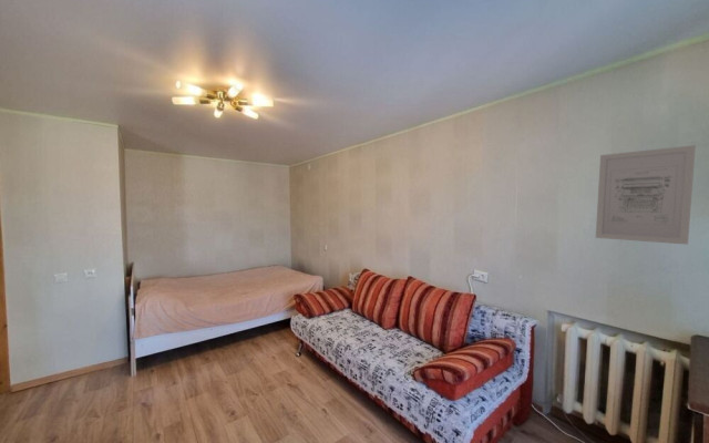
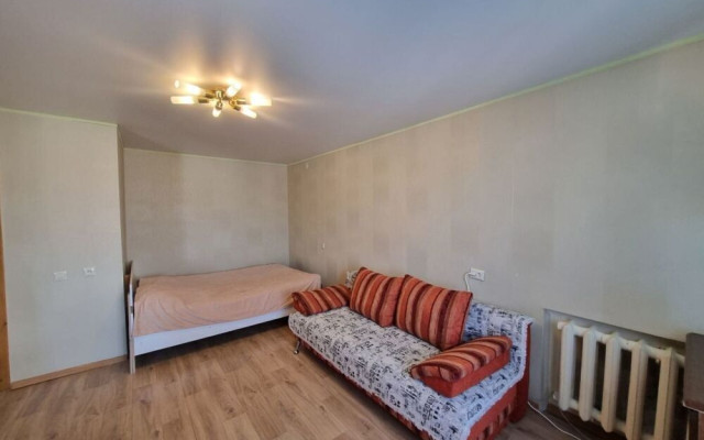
- wall art [595,144,697,246]
